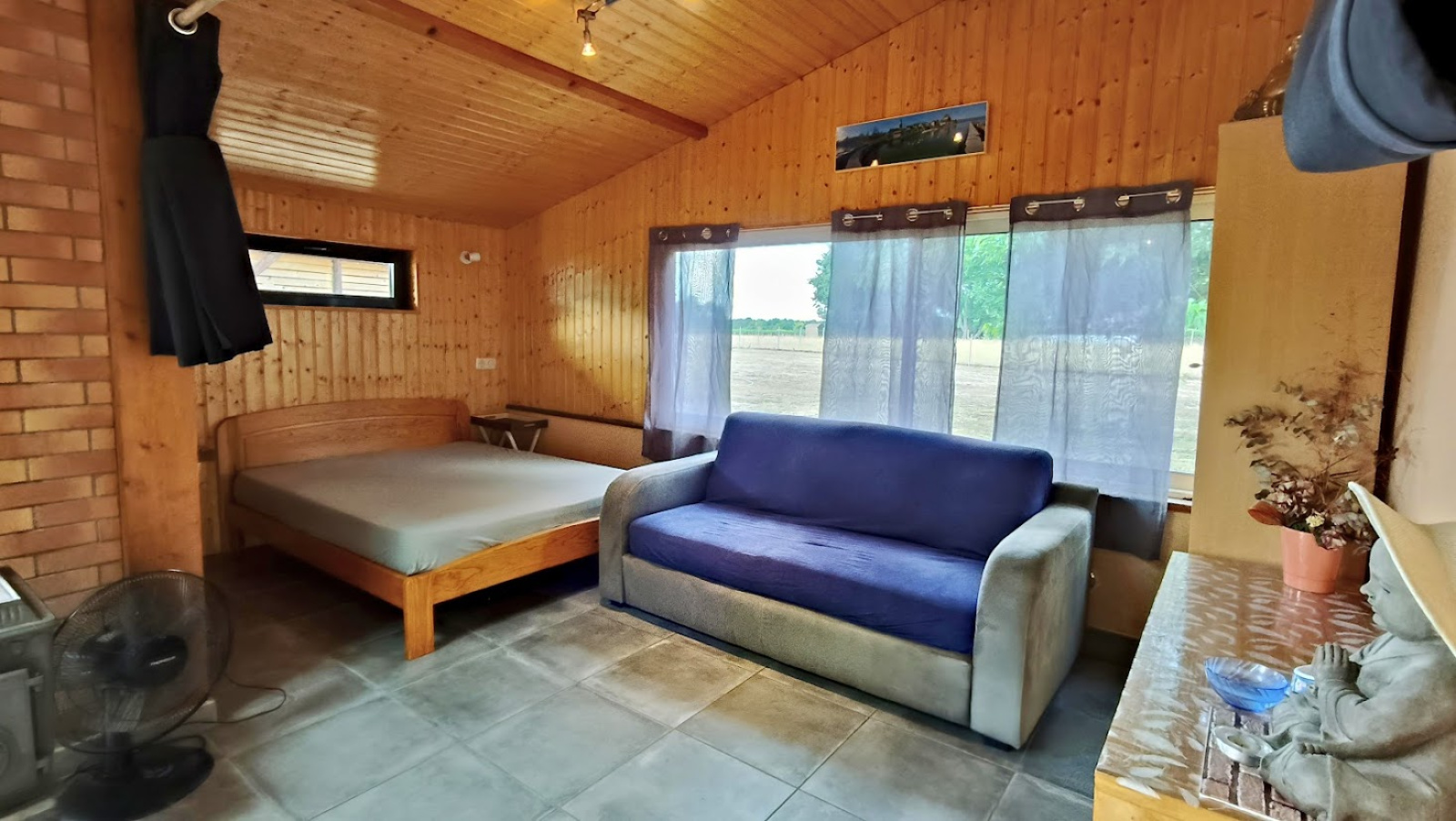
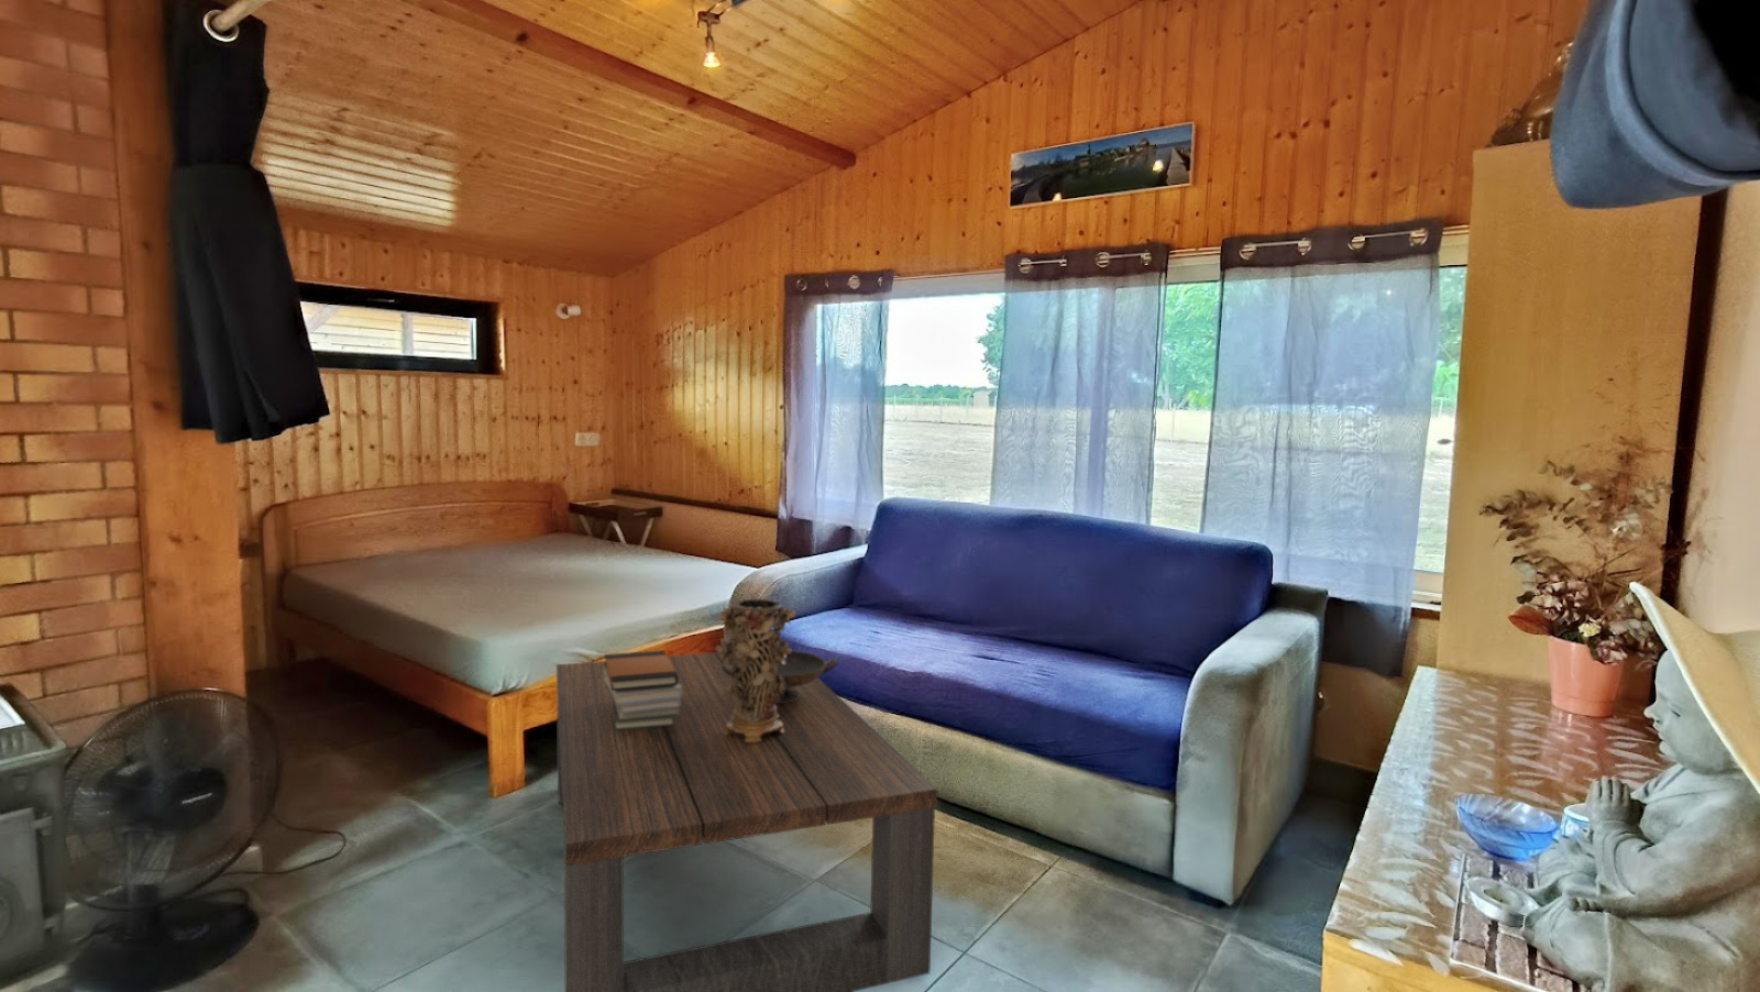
+ decorative bowl [723,650,838,703]
+ coffee table [556,651,938,992]
+ decorative vase [714,598,797,742]
+ book stack [603,649,682,730]
